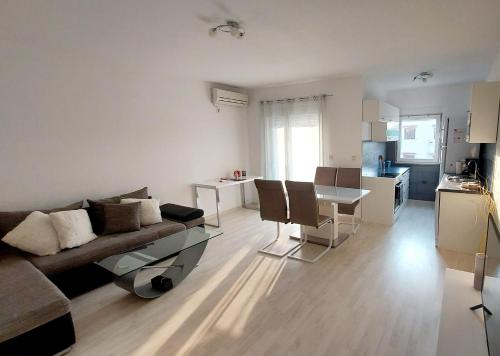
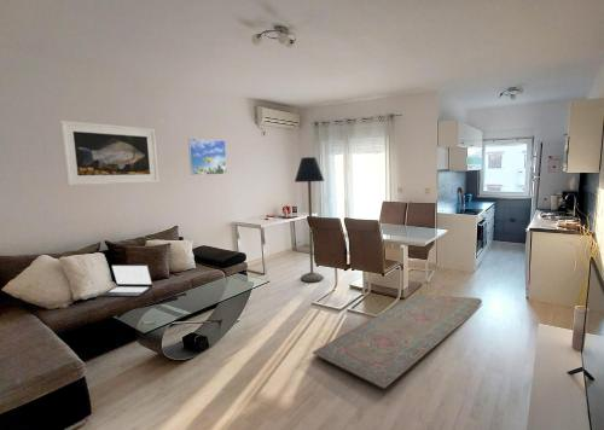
+ laptop [99,263,153,297]
+ rug [312,294,483,390]
+ floor lamp [294,156,325,283]
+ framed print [59,120,159,186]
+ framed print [187,138,228,176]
